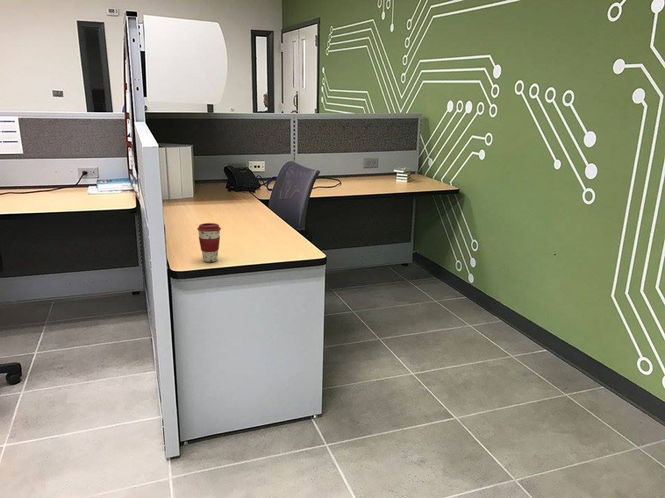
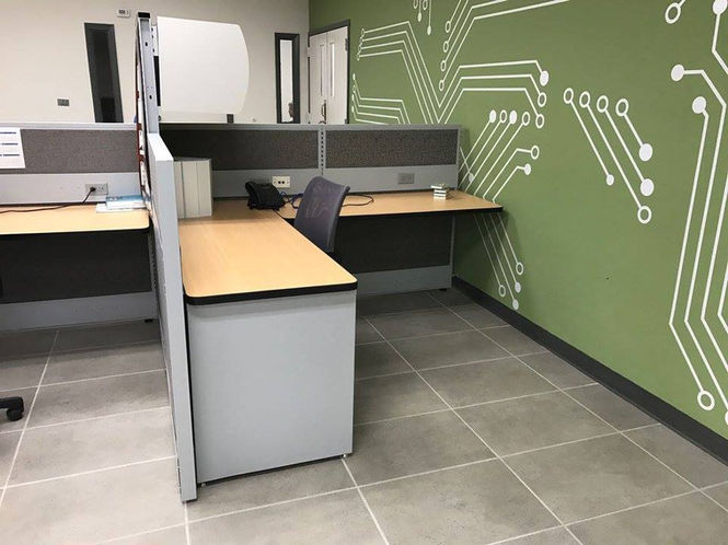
- coffee cup [196,222,222,263]
